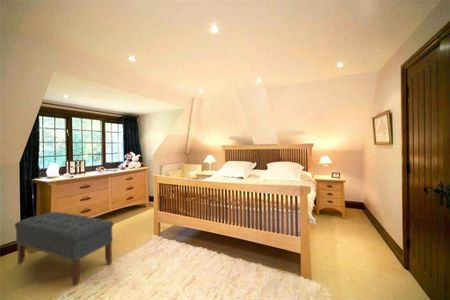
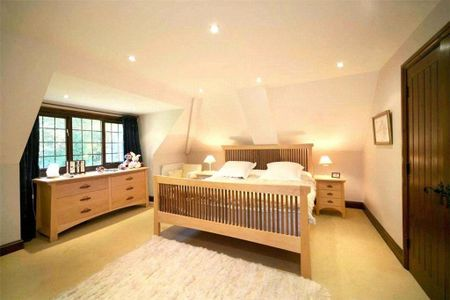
- bench [14,211,115,286]
